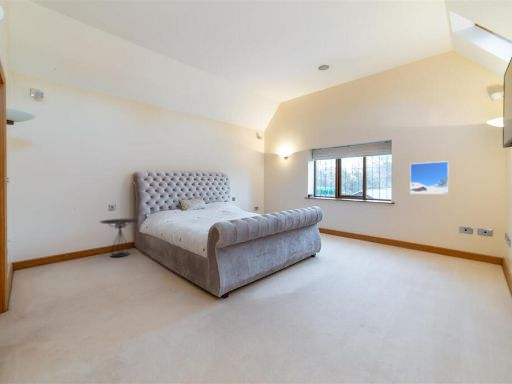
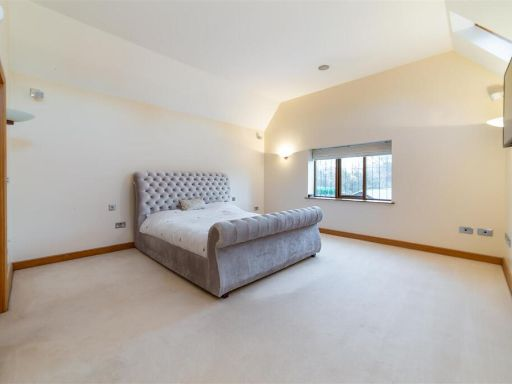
- side table [99,218,140,258]
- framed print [409,160,450,195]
